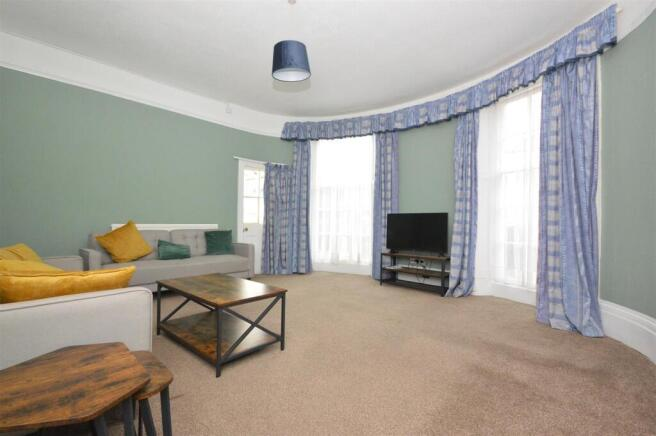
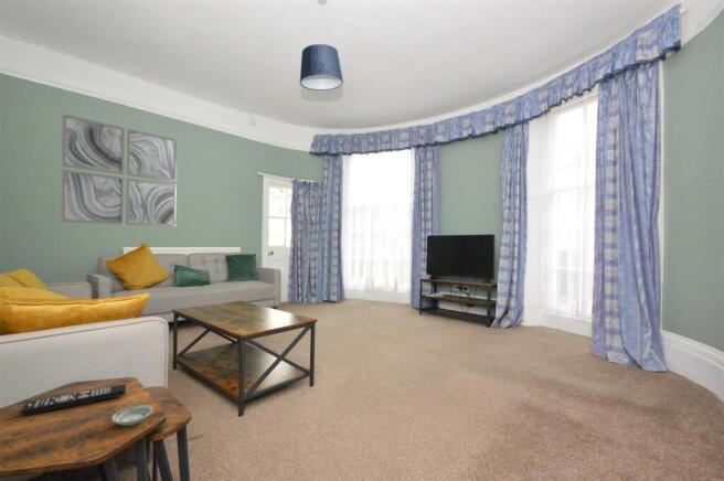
+ remote control [20,383,127,417]
+ wall art [60,113,178,227]
+ saucer [110,404,155,427]
